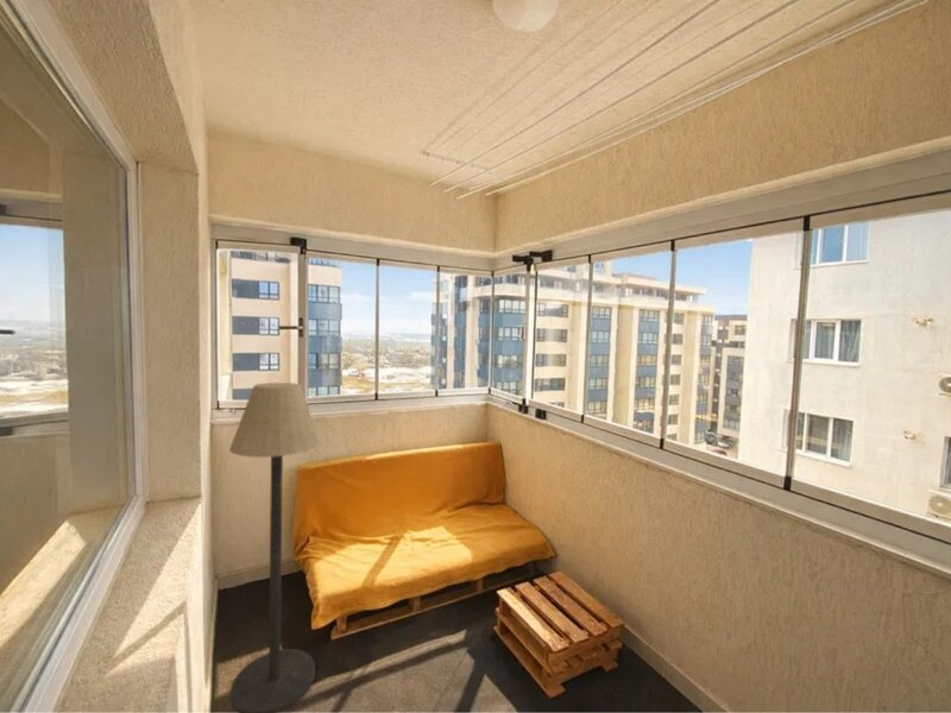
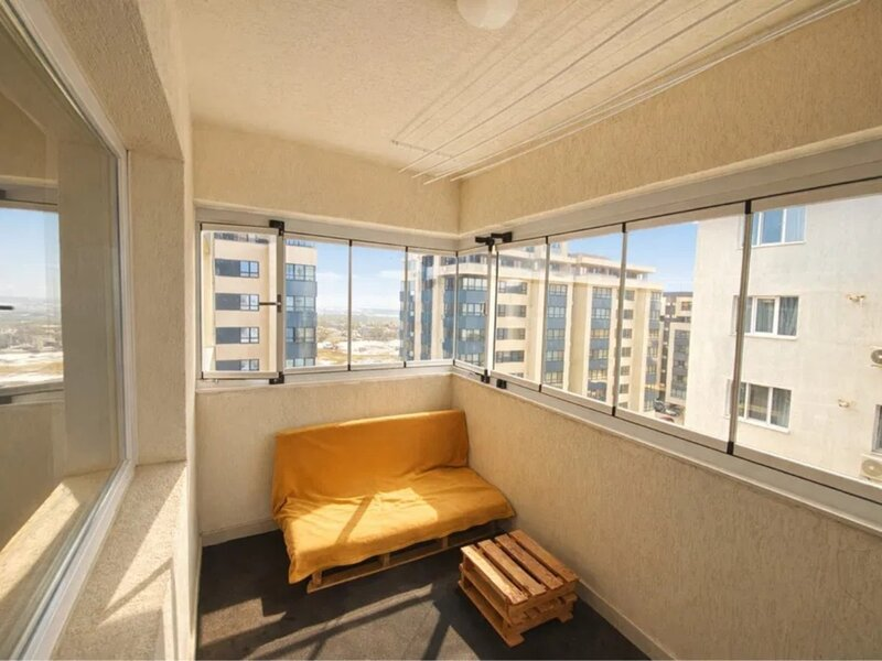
- floor lamp [228,381,321,713]
